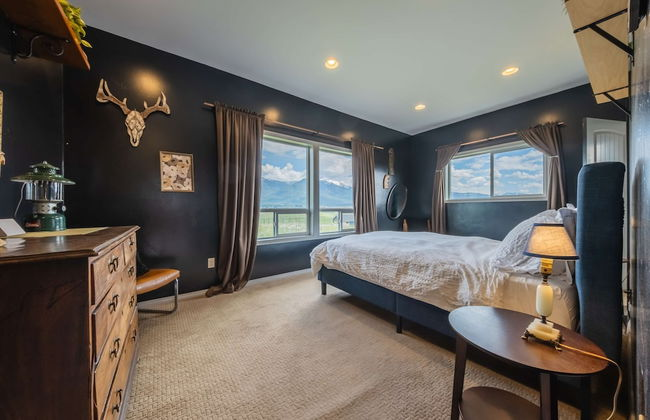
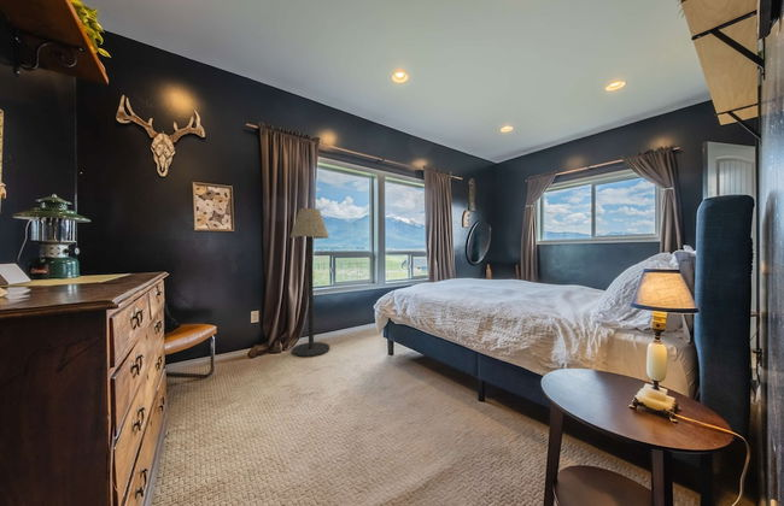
+ floor lamp [289,207,330,358]
